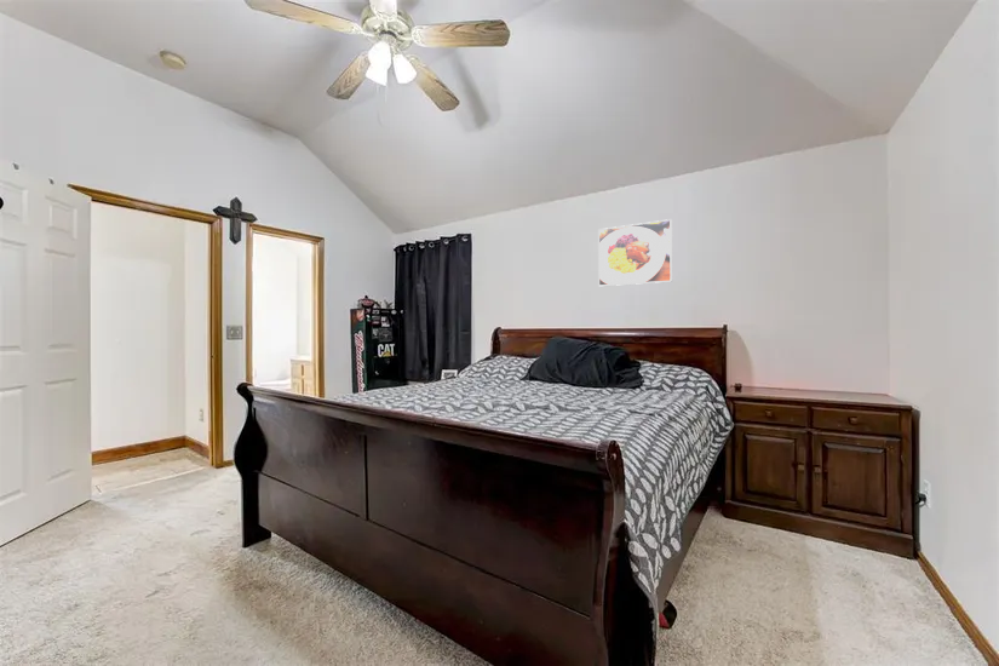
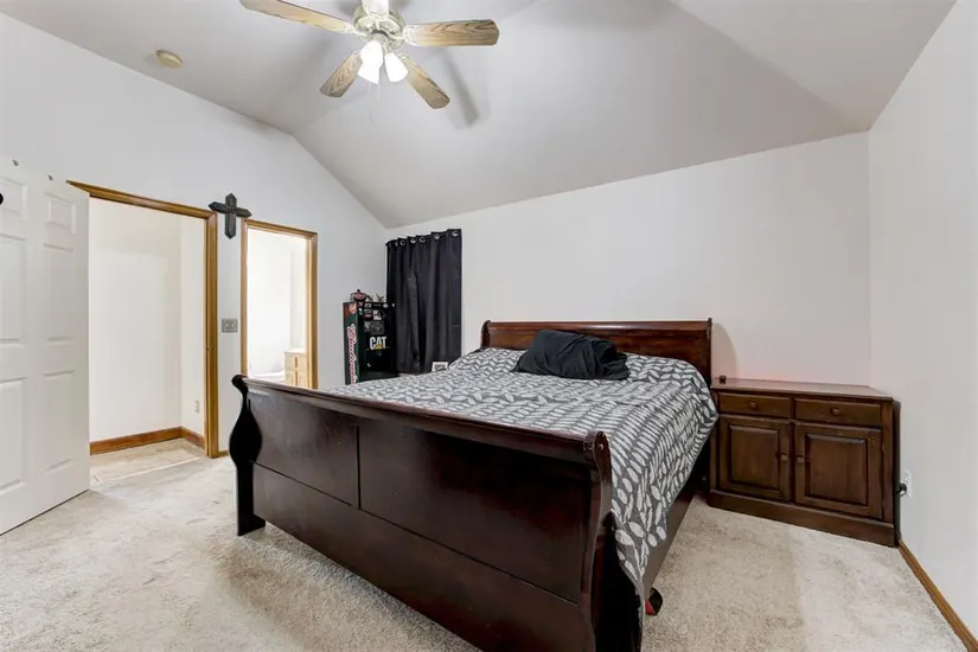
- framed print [597,218,673,287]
